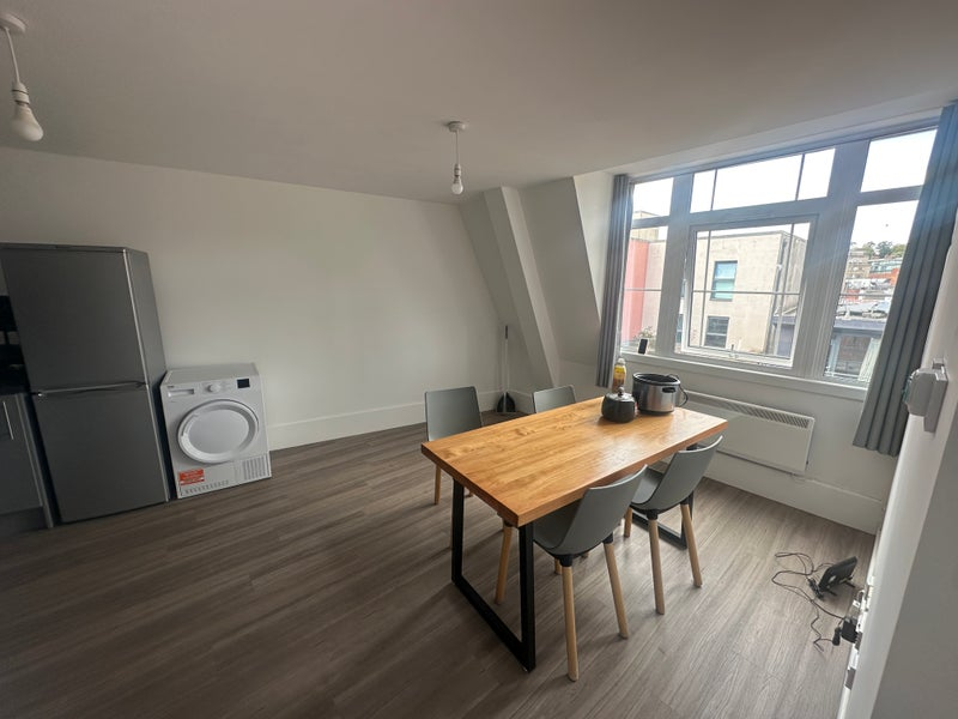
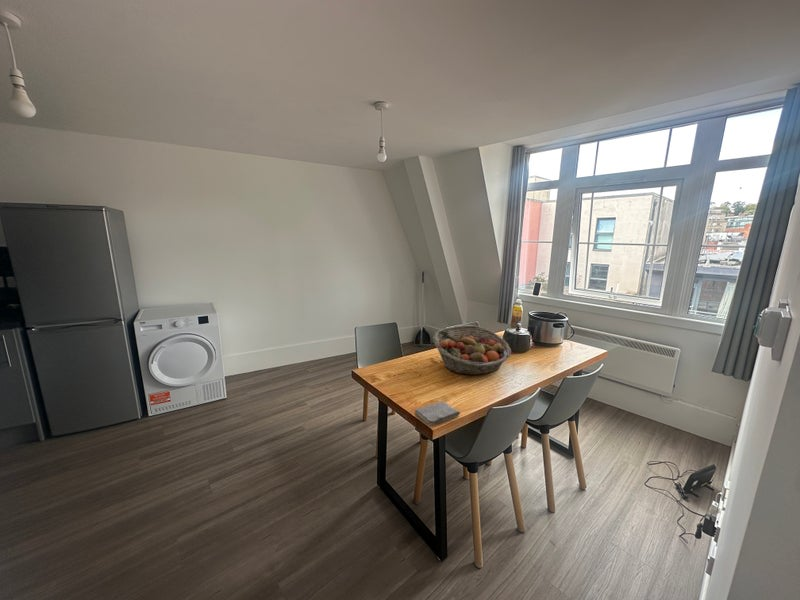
+ fruit basket [432,324,512,376]
+ washcloth [413,400,461,427]
